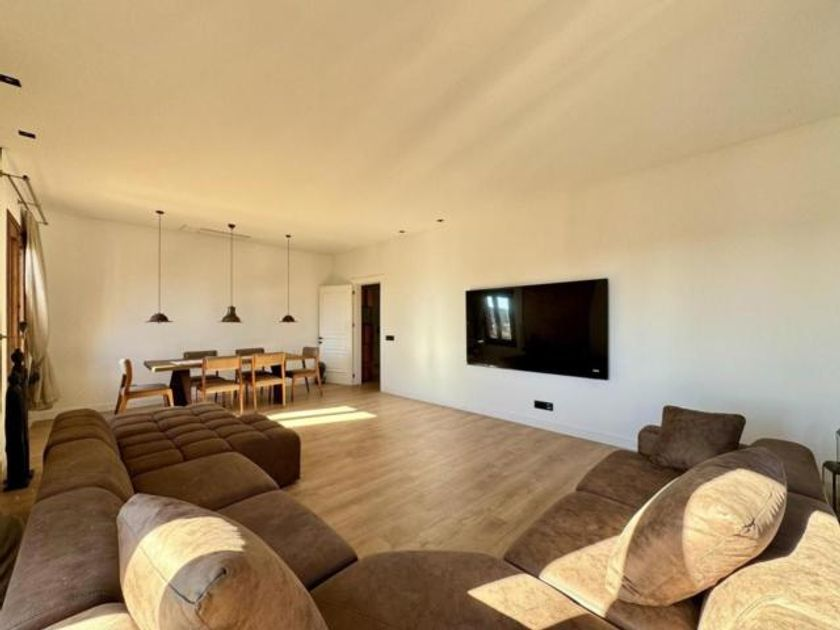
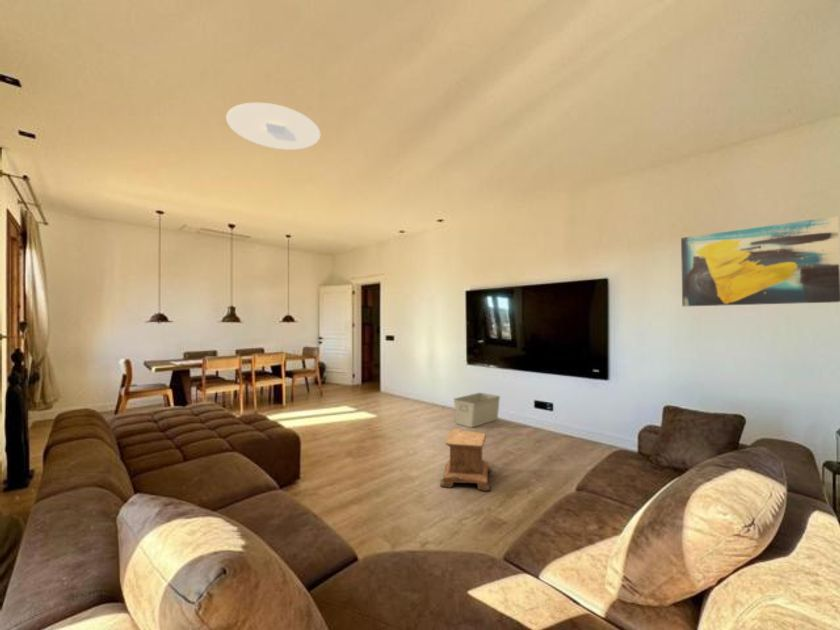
+ ceiling light [225,102,321,151]
+ stool [439,428,492,492]
+ storage bin [453,392,501,429]
+ wall art [680,215,840,307]
